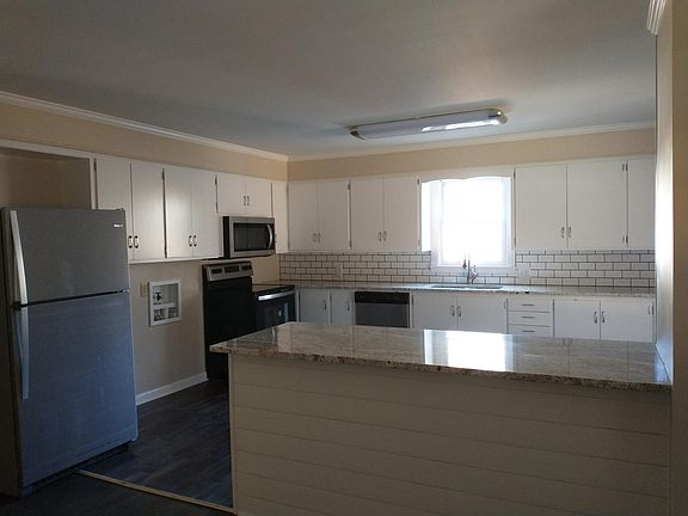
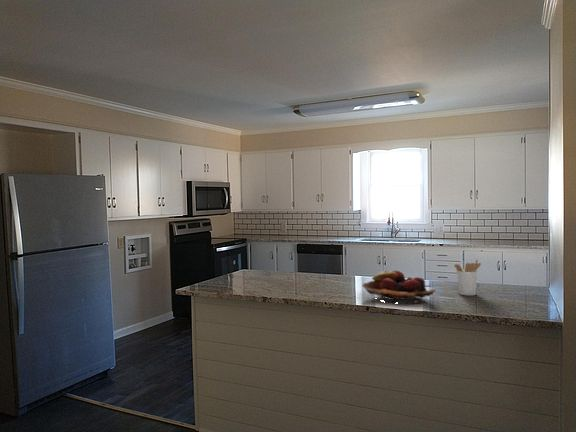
+ fruit basket [361,270,437,305]
+ utensil holder [453,258,482,296]
